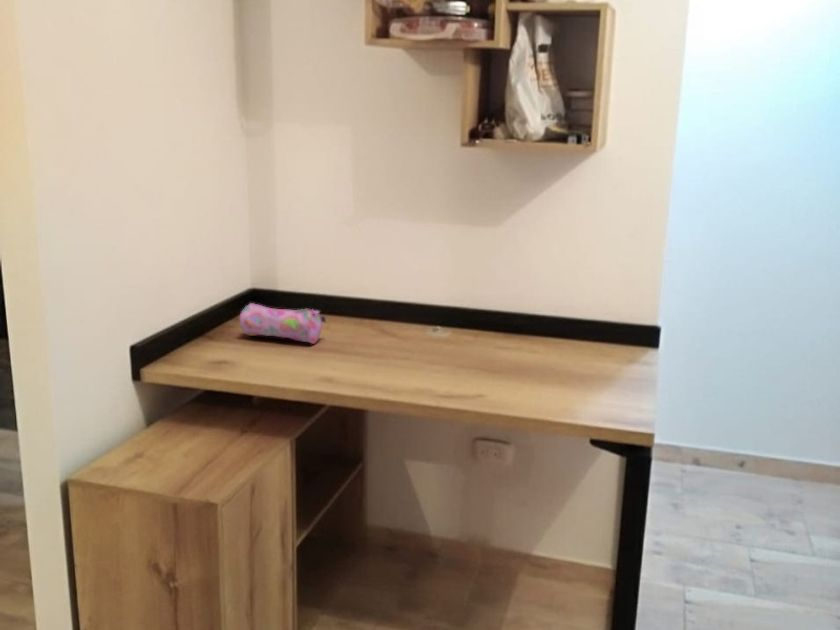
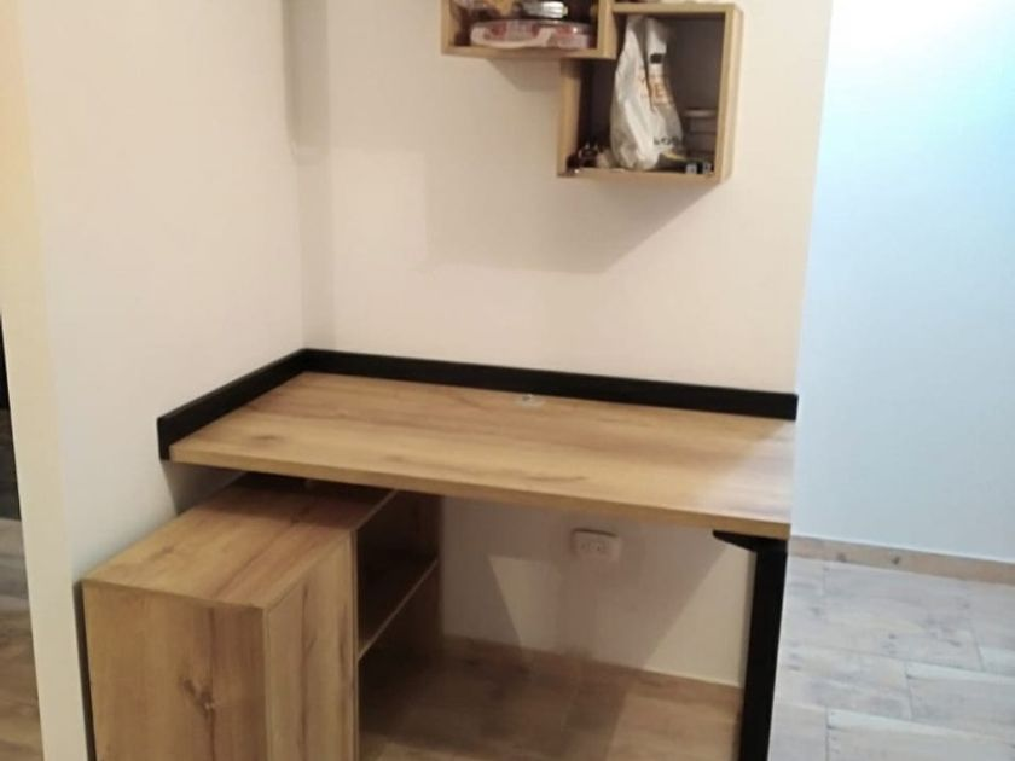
- pencil case [238,302,327,345]
